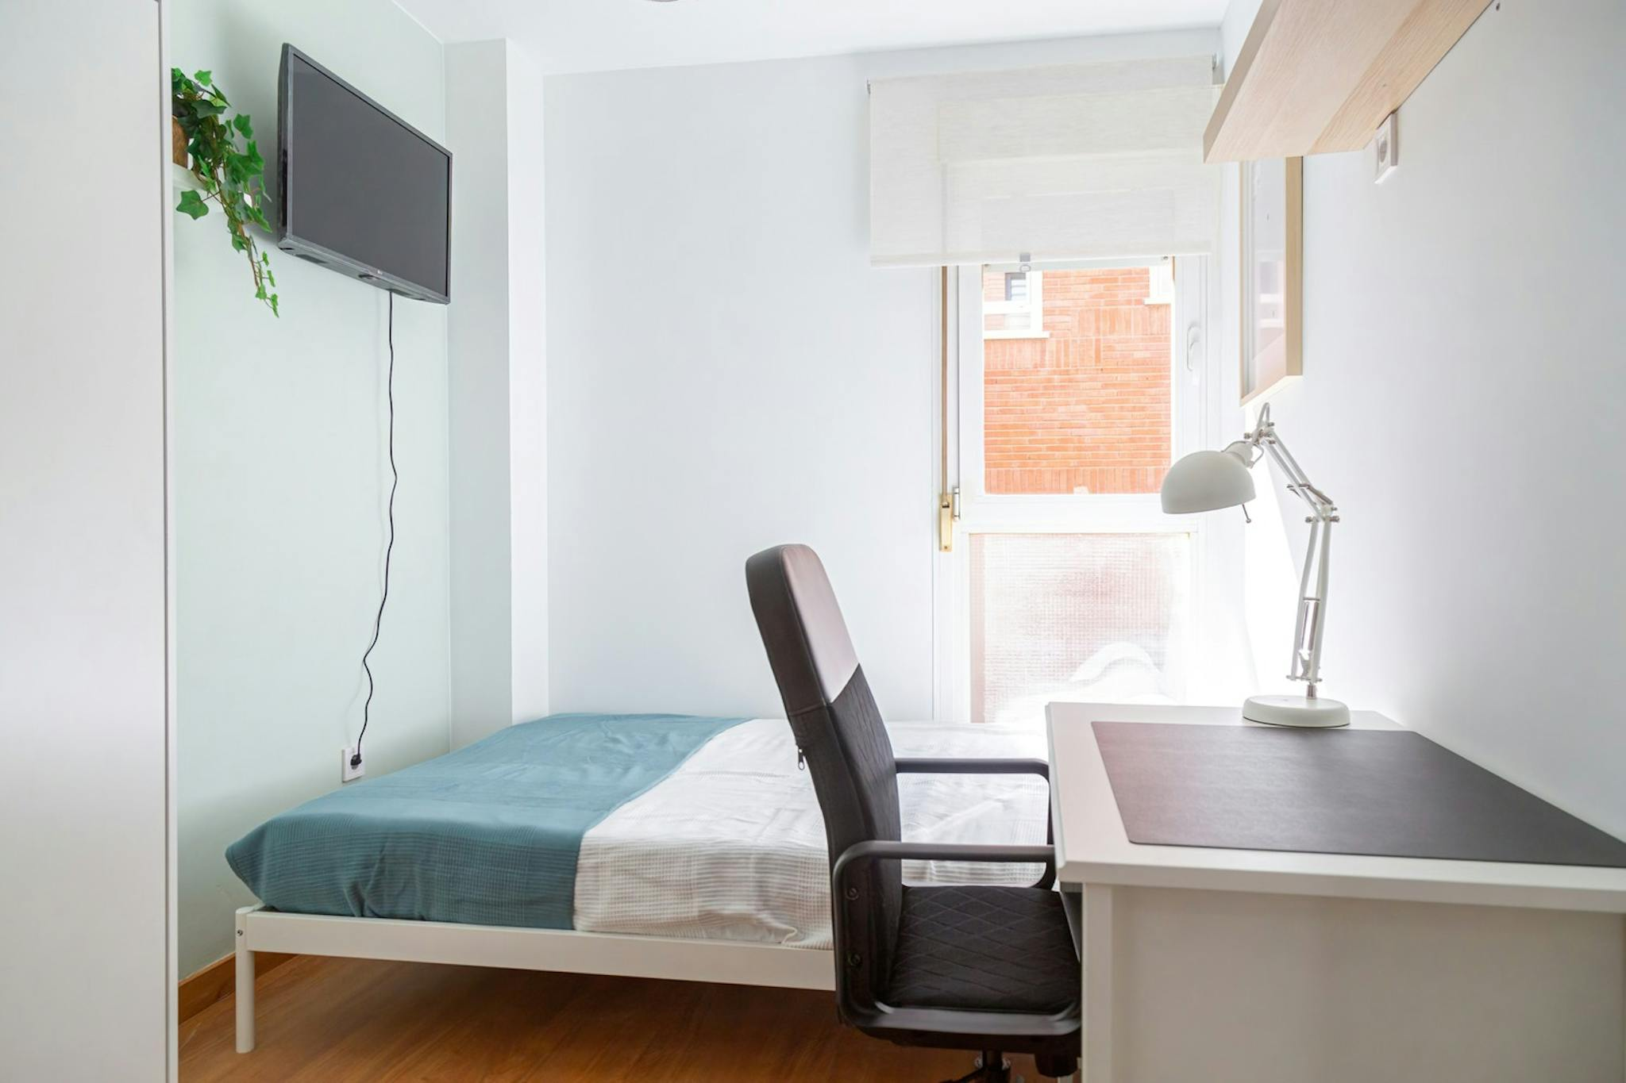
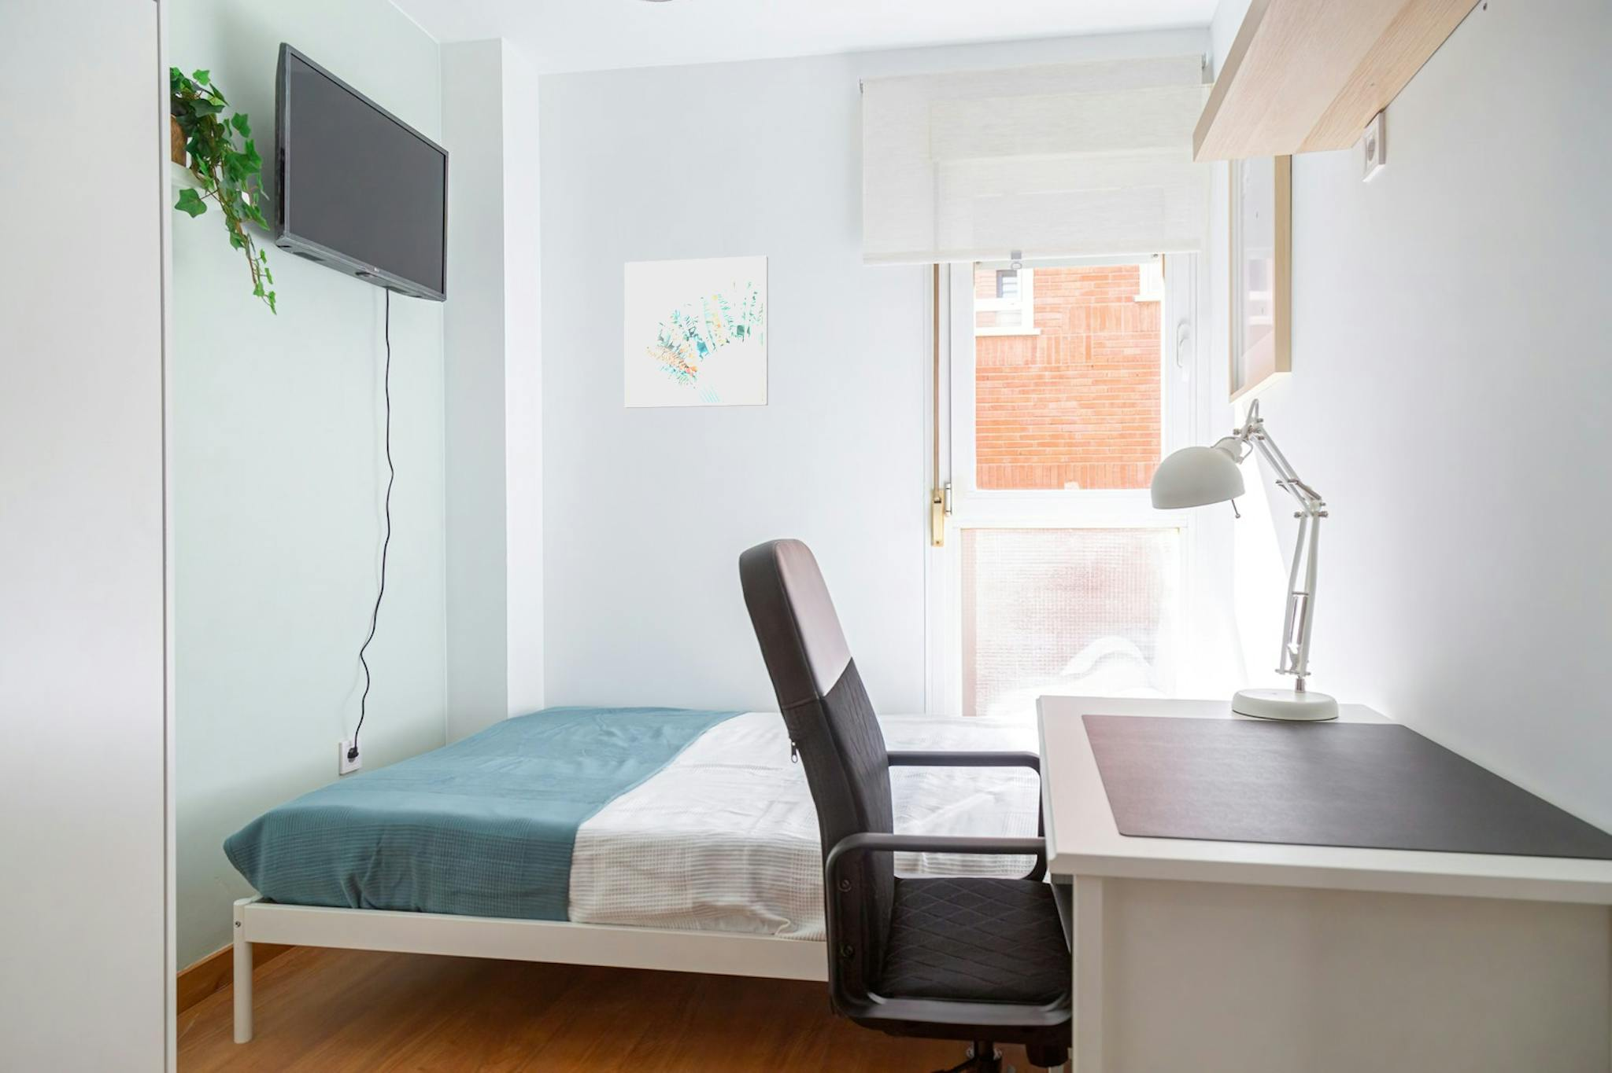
+ wall art [623,255,769,408]
